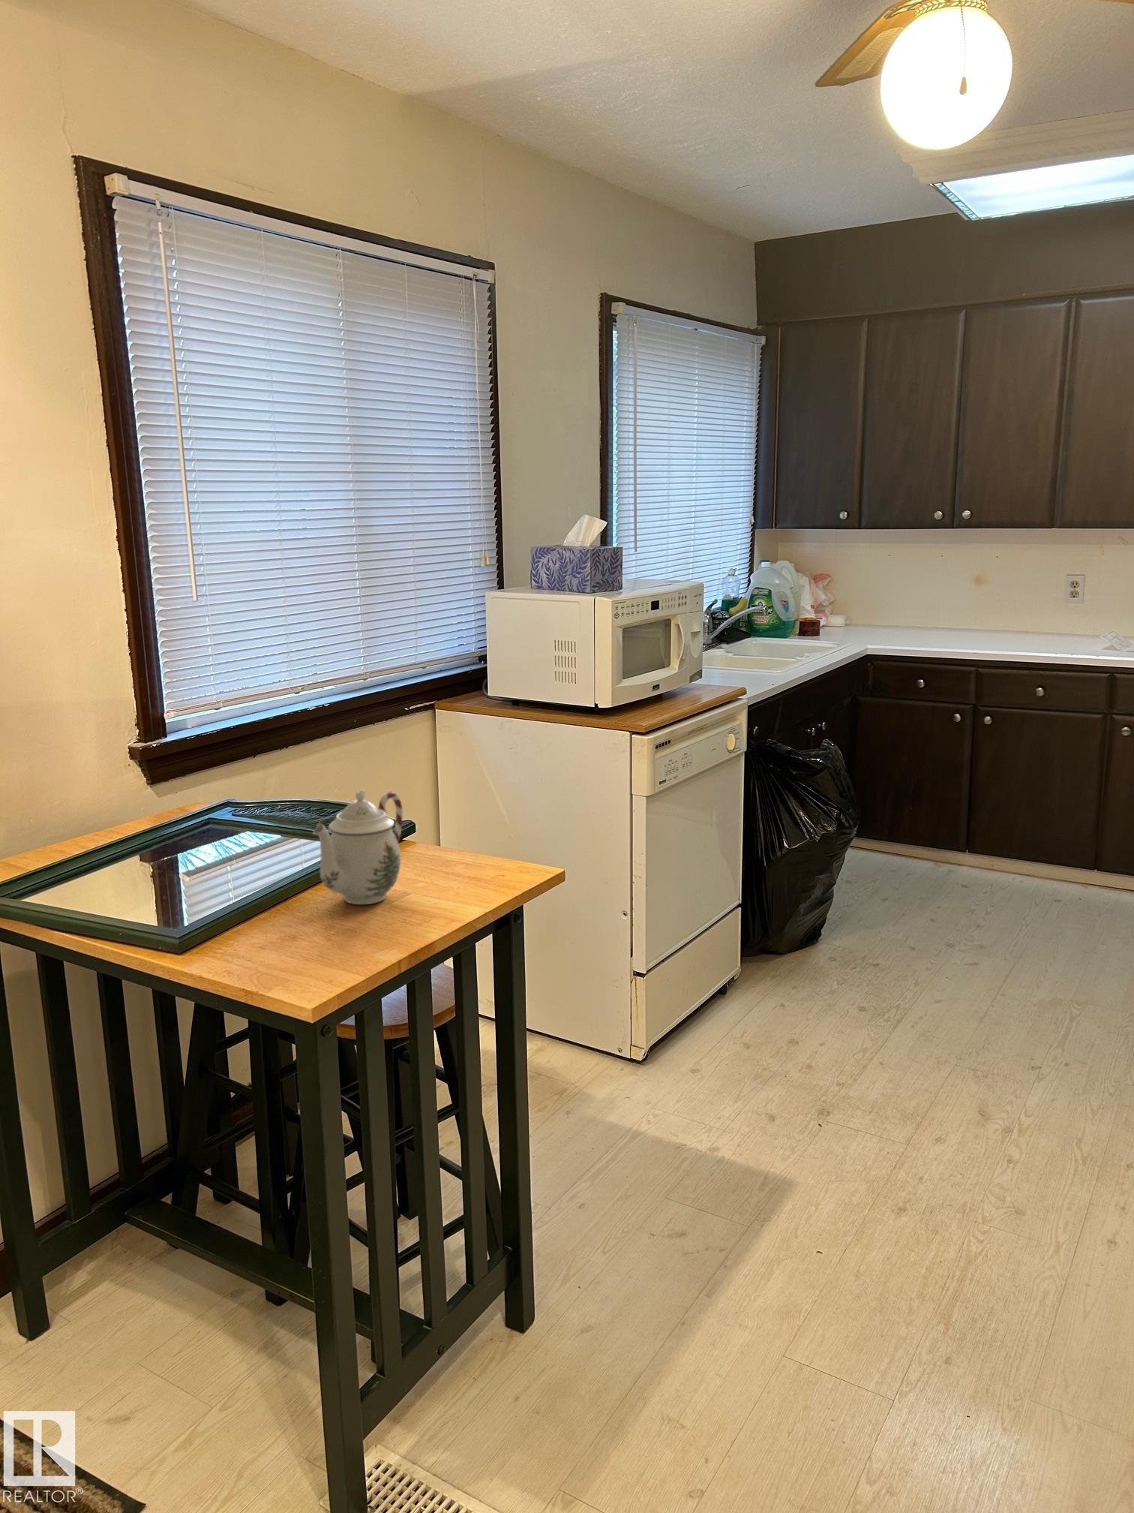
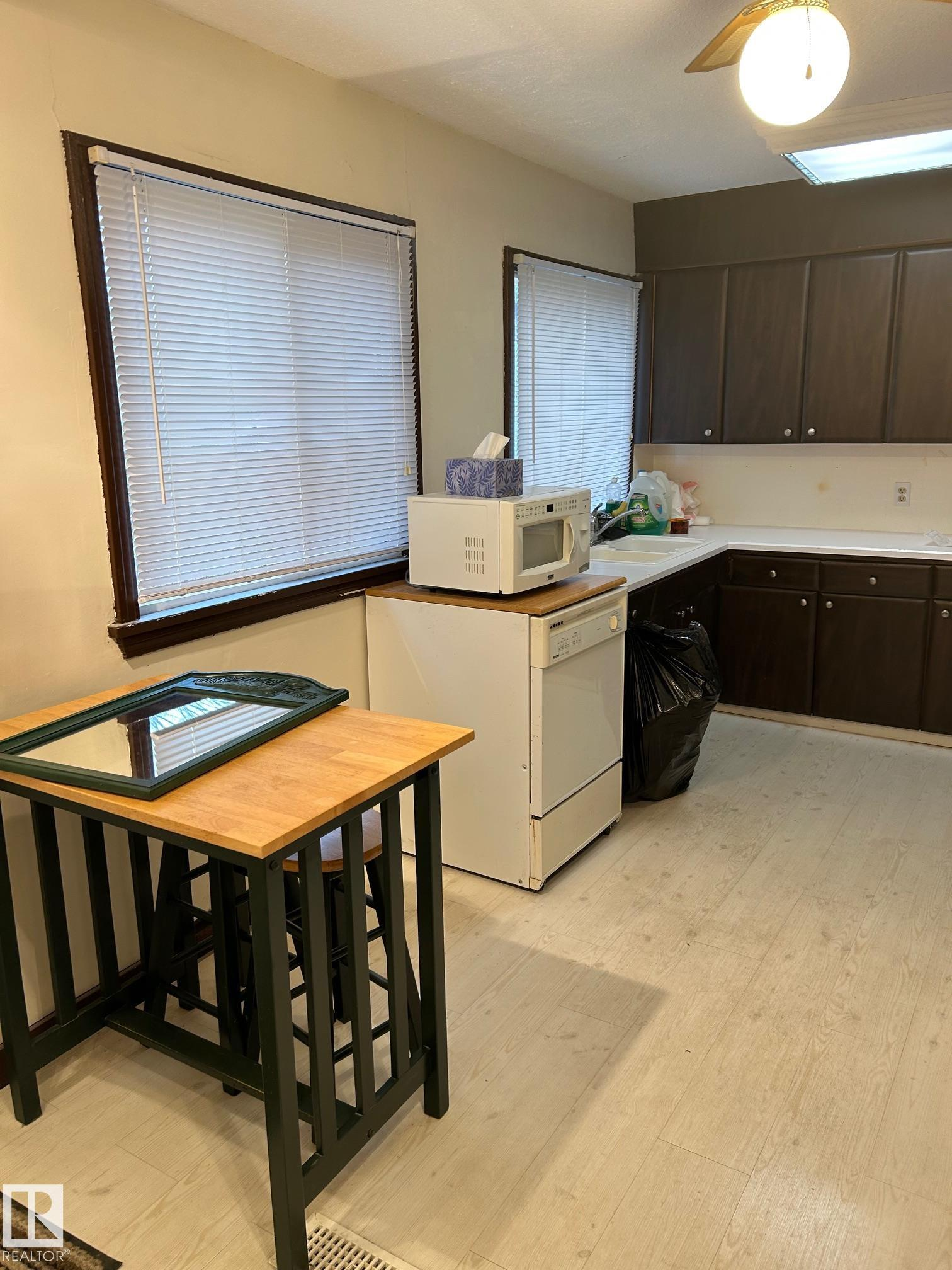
- teapot [312,789,404,905]
